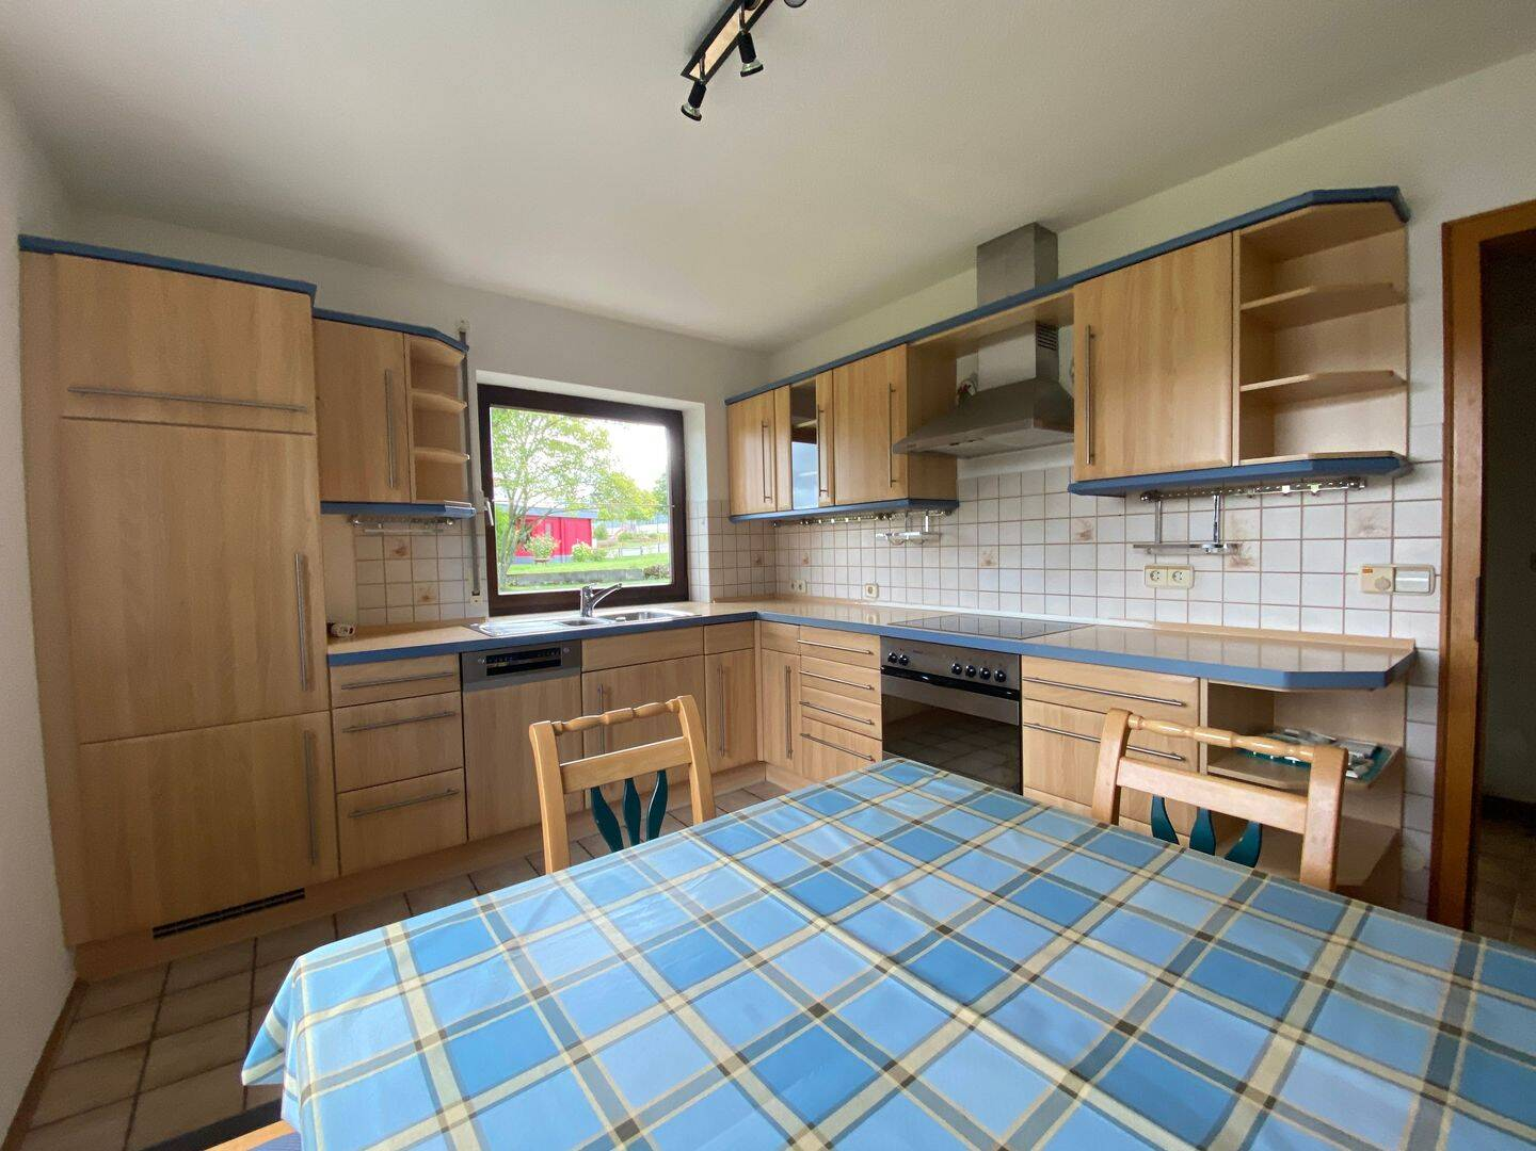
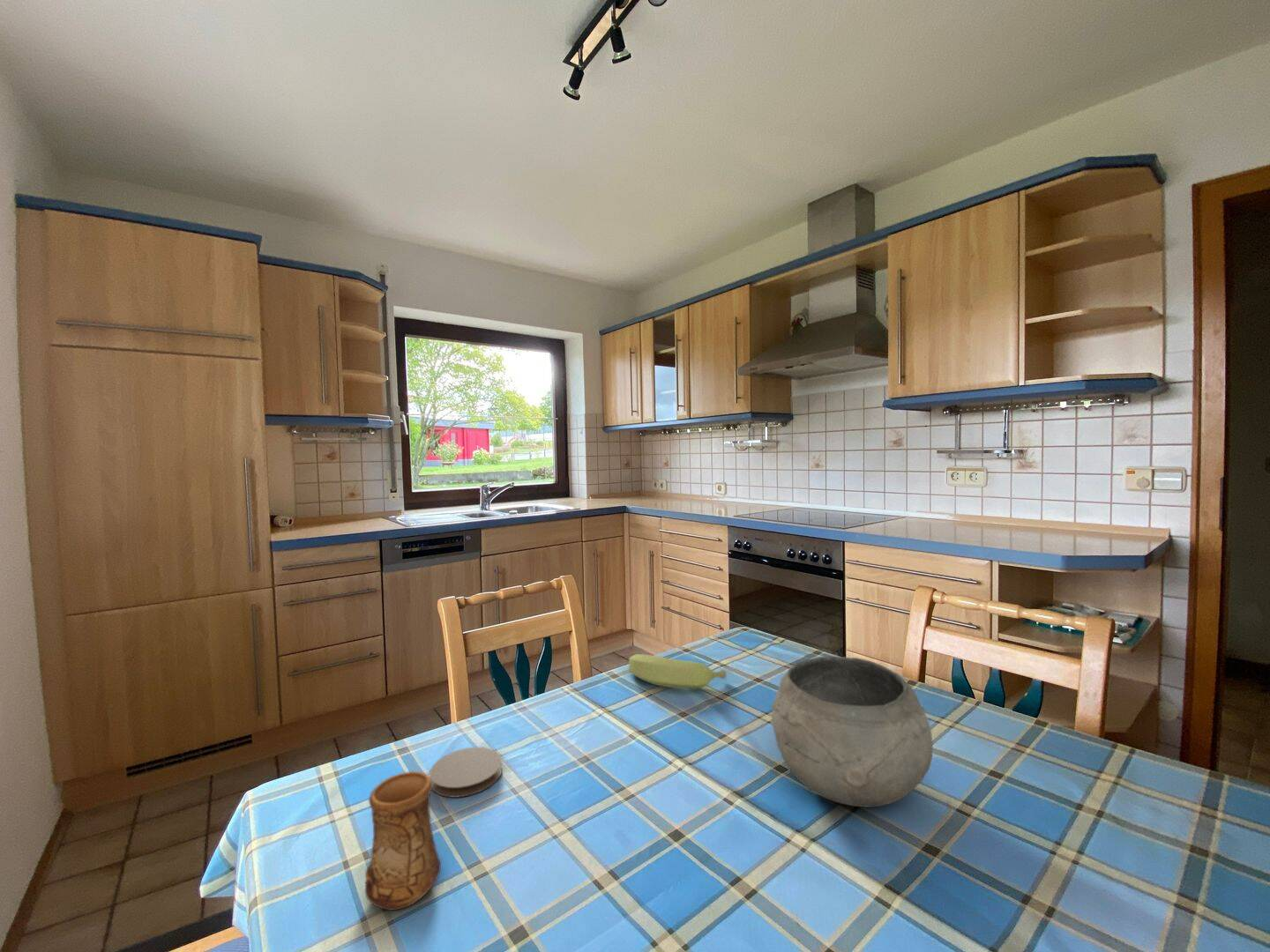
+ banana [628,653,728,689]
+ bowl [771,656,934,808]
+ cup [364,770,442,911]
+ coaster [430,747,503,798]
